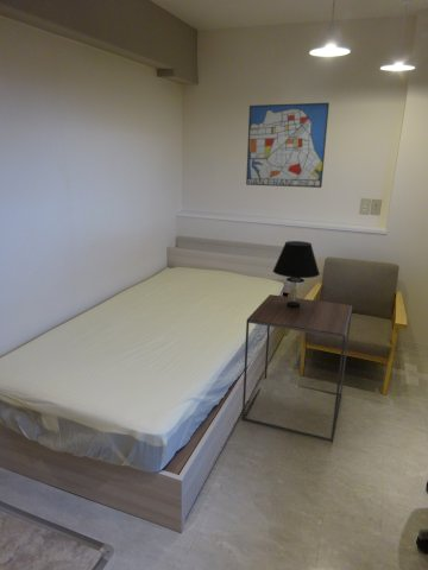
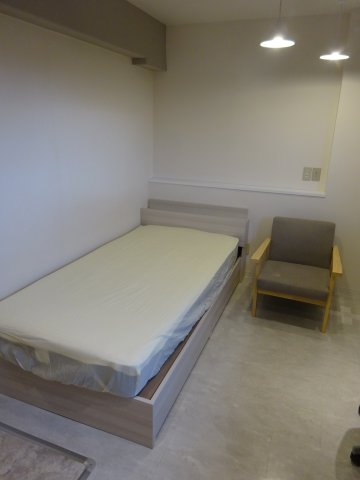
- side table [241,293,353,443]
- table lamp [272,240,321,309]
- wall art [245,102,331,189]
